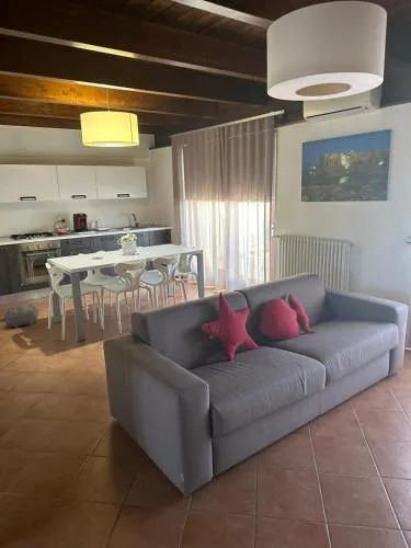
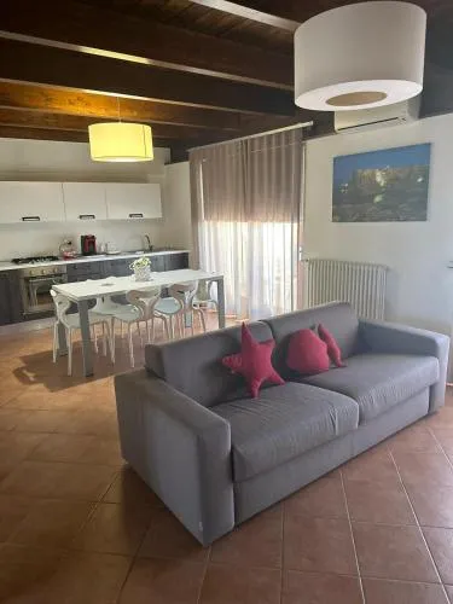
- plush toy [0,302,39,329]
